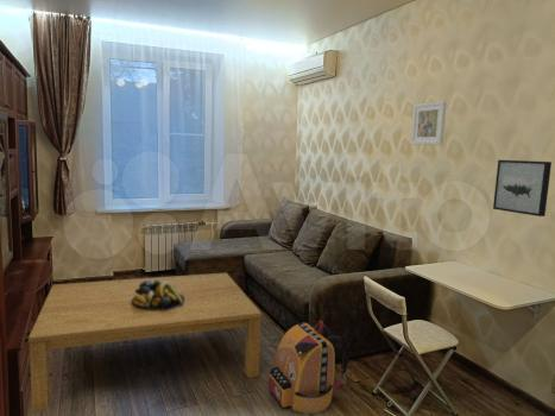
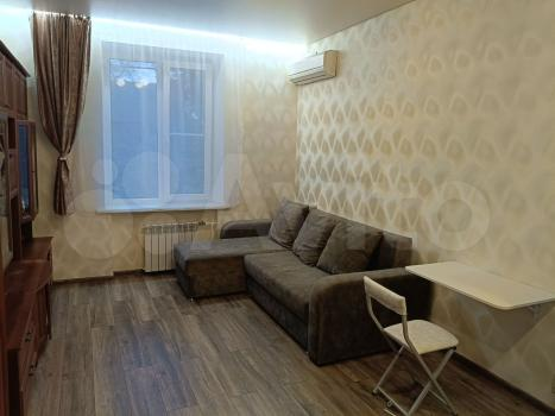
- backpack [266,320,349,415]
- fruit bowl [131,281,184,311]
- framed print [410,100,448,146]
- wall art [492,159,553,218]
- coffee table [27,272,263,415]
